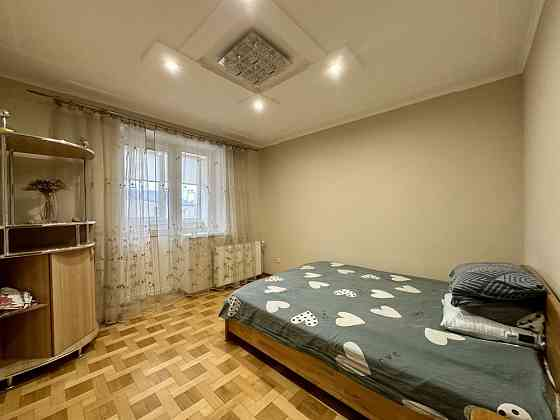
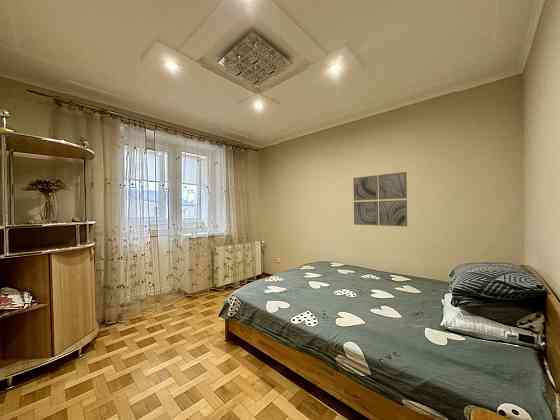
+ wall art [352,171,408,227]
